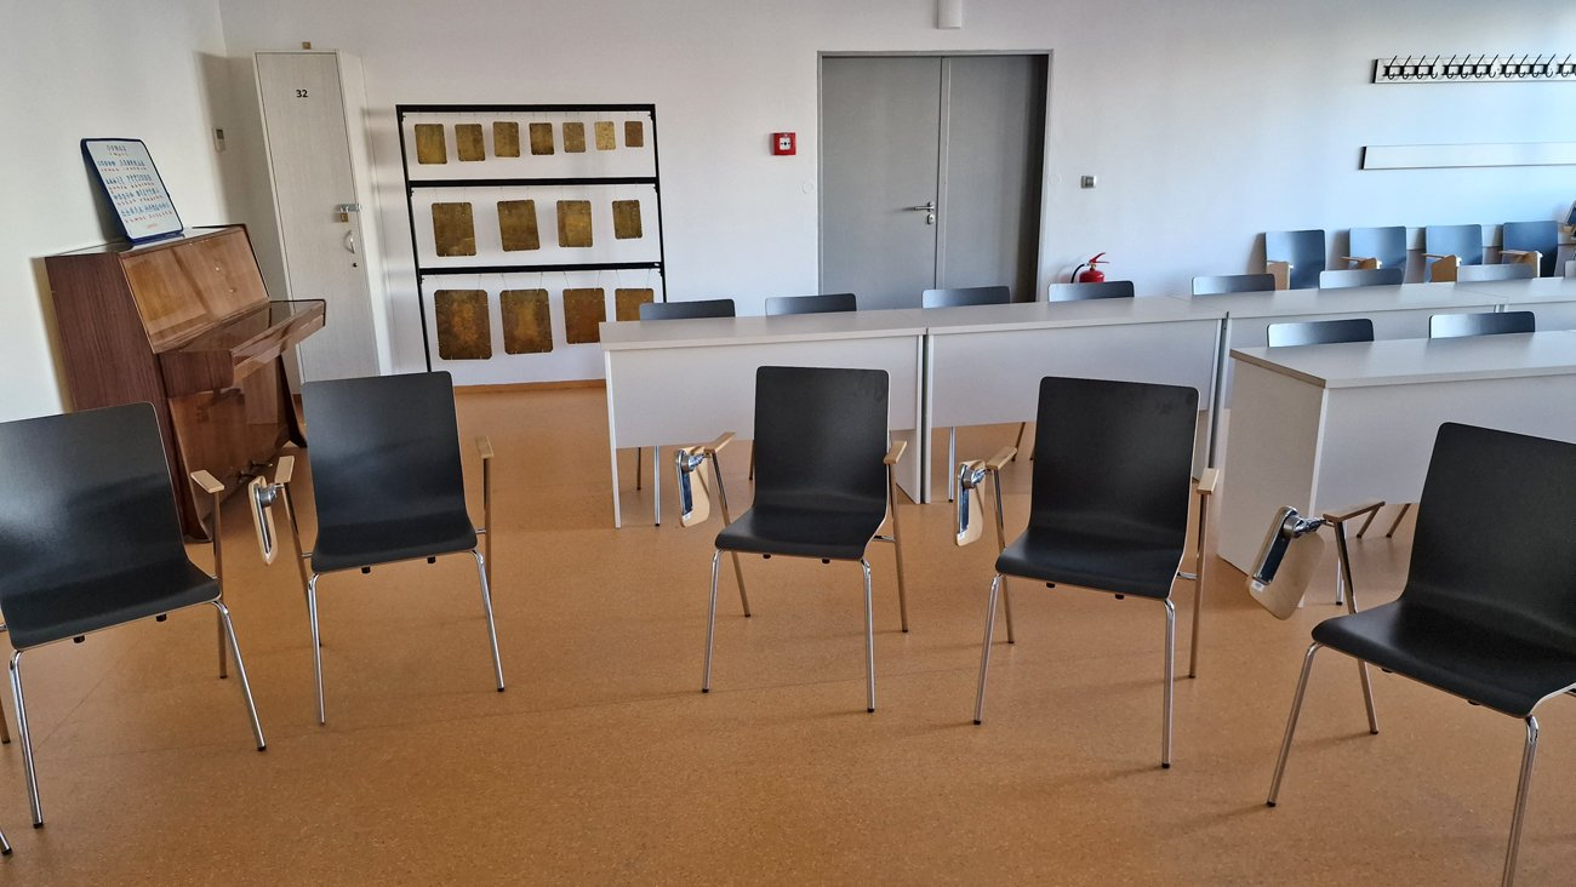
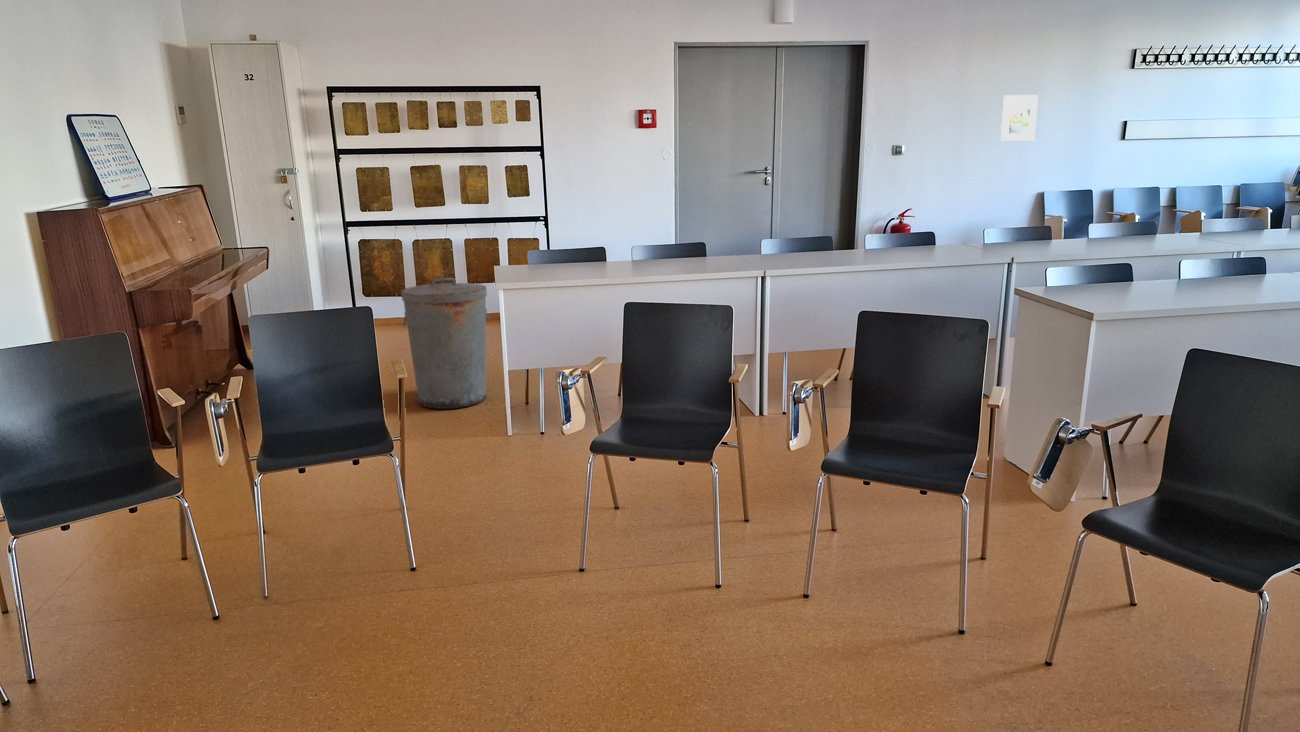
+ trash can [400,277,490,410]
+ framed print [1000,94,1039,142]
